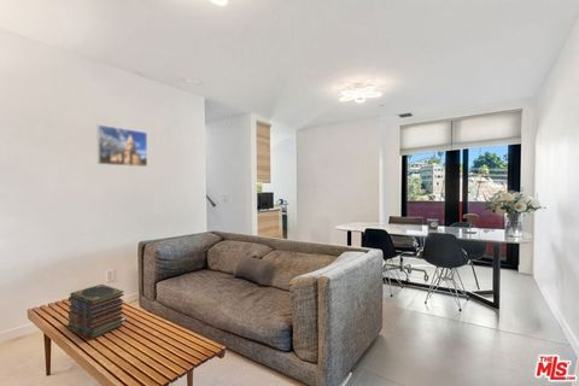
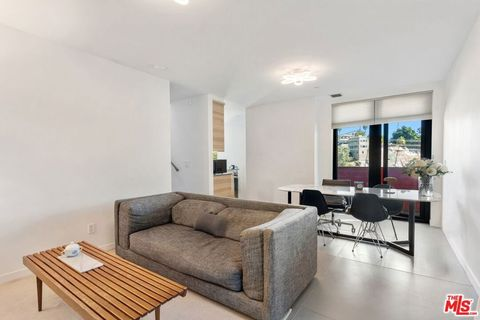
- book stack [65,283,125,340]
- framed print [96,123,148,168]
